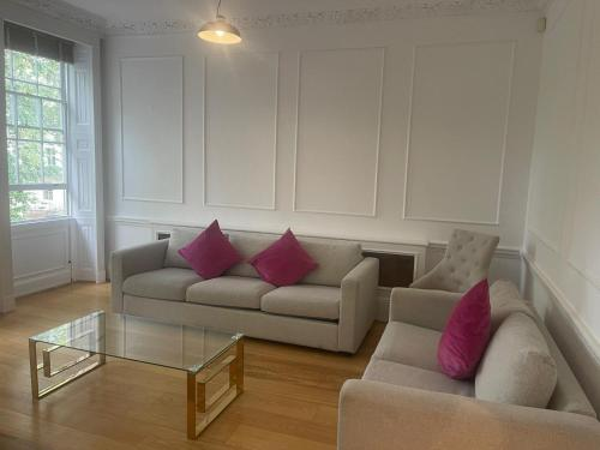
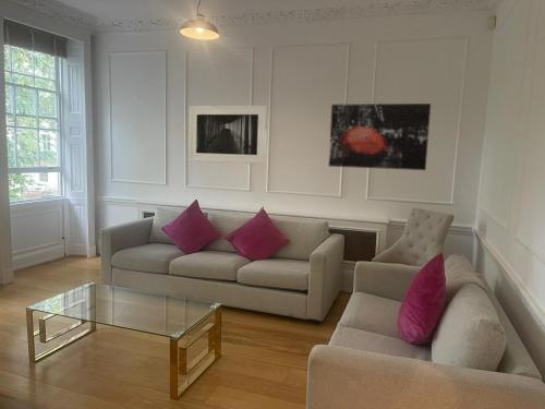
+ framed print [187,105,268,165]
+ wall art [328,103,432,171]
